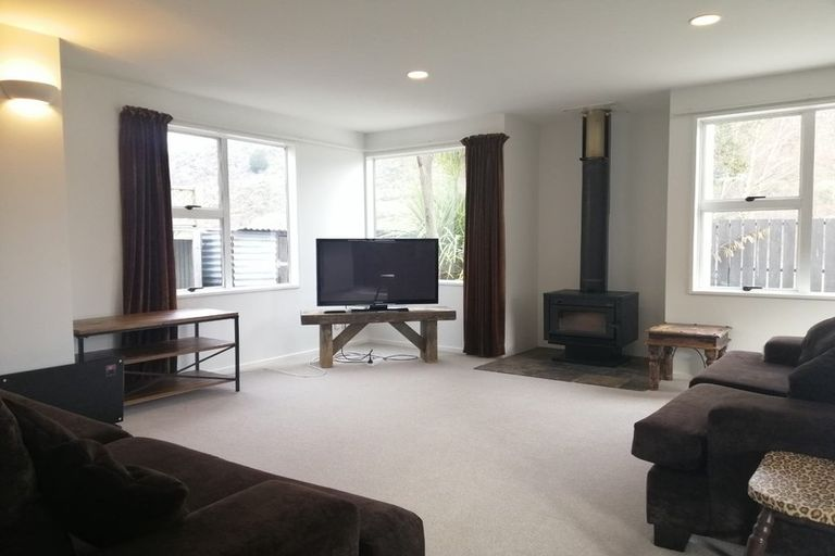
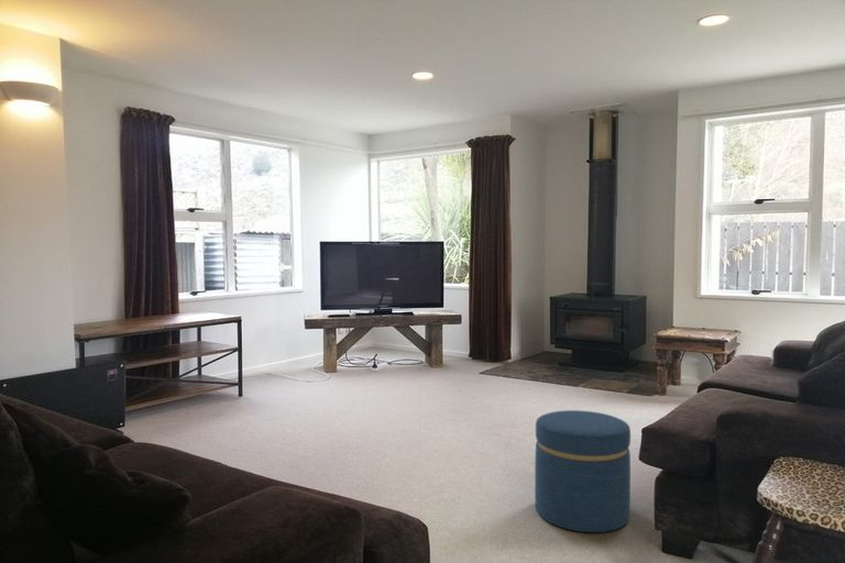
+ ottoman [534,409,632,533]
